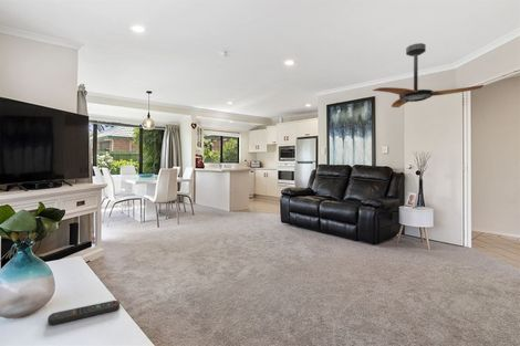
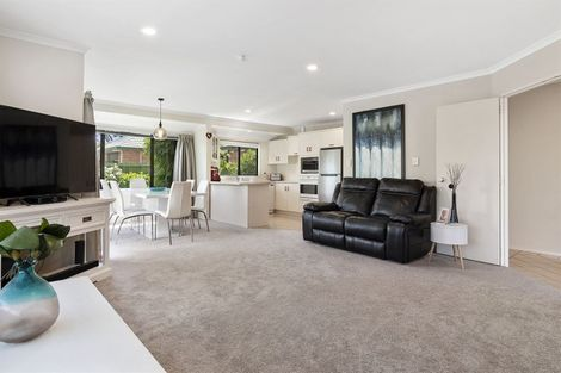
- ceiling fan [372,42,485,108]
- remote control [46,300,121,326]
